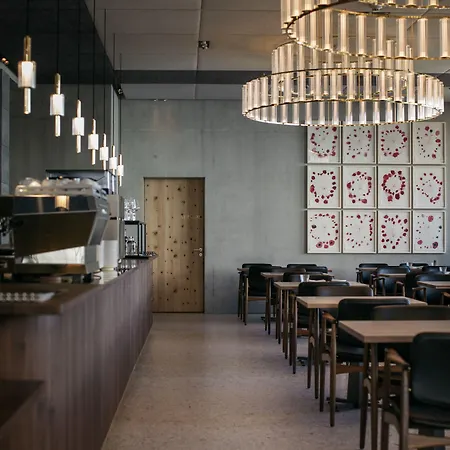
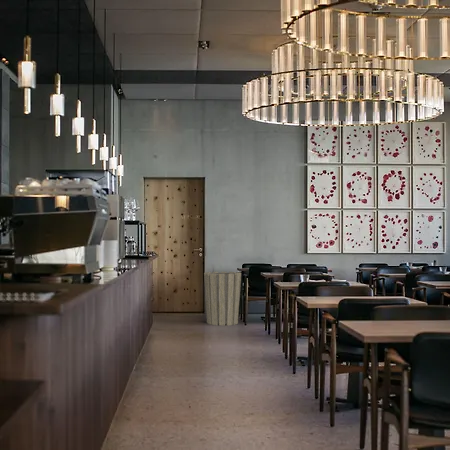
+ trash can [203,271,242,326]
